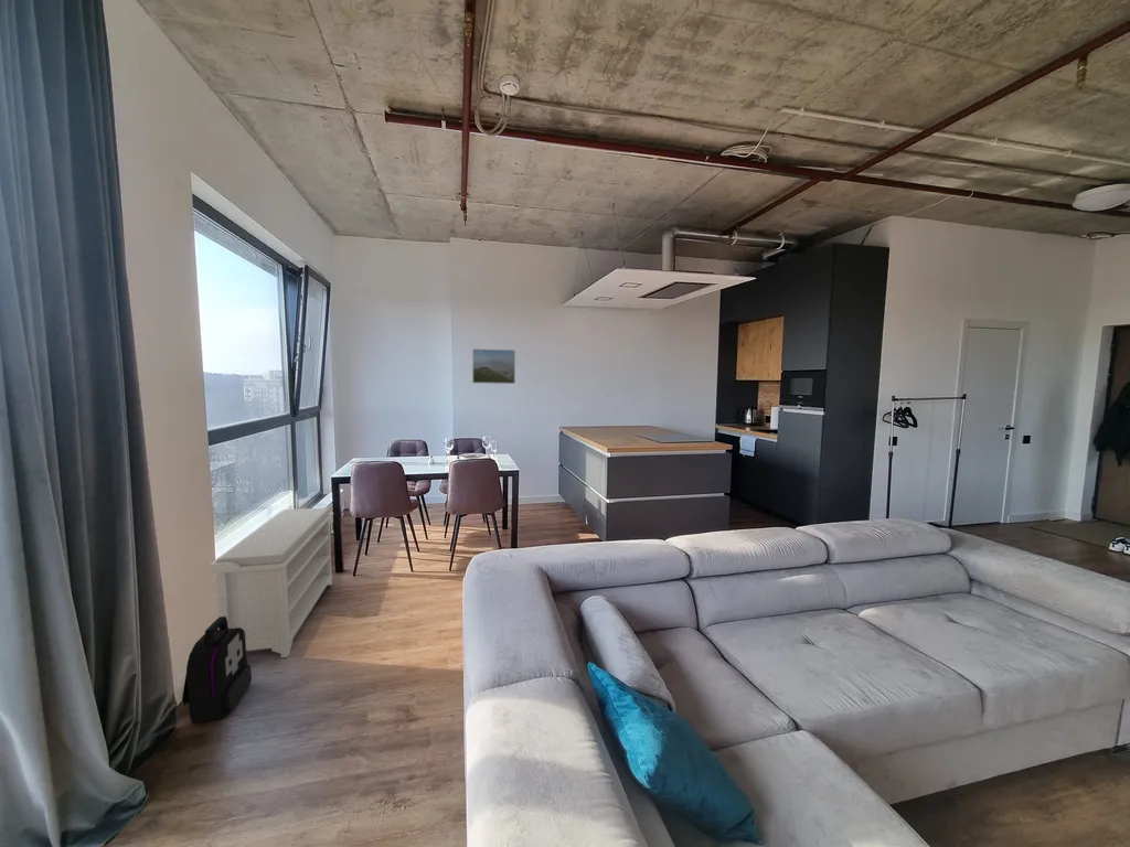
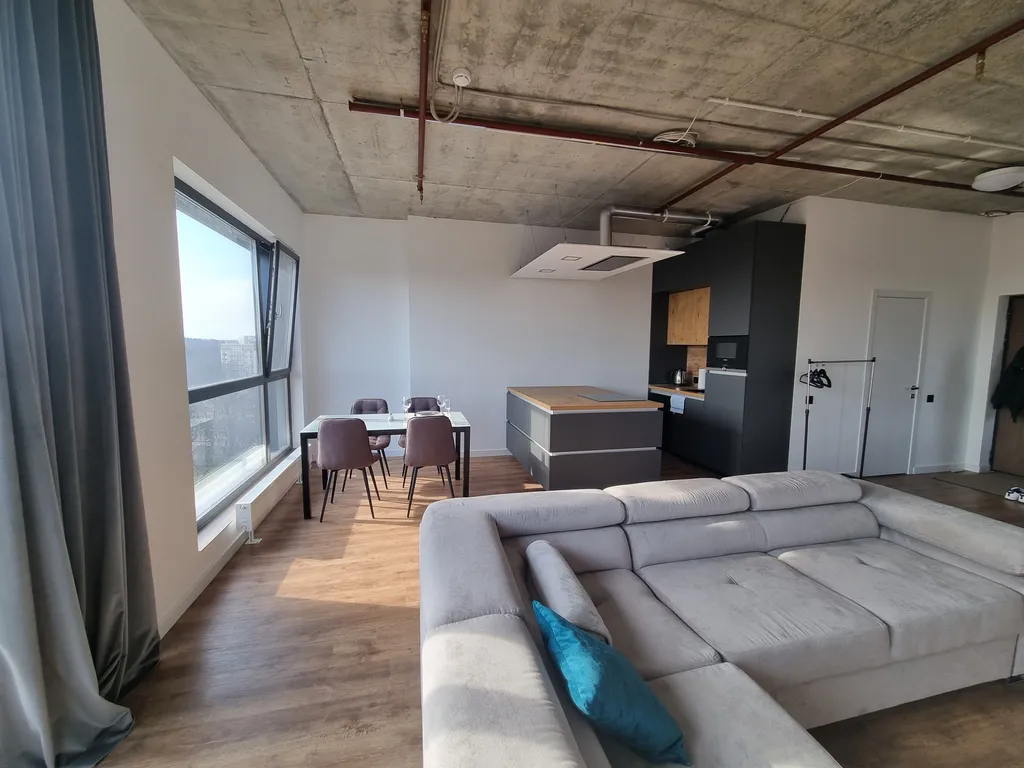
- backpack [181,617,253,723]
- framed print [471,347,516,385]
- bench [209,506,334,658]
